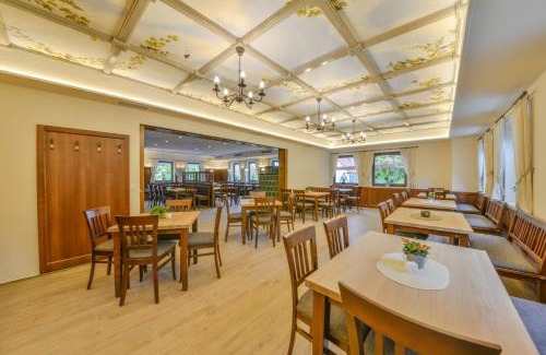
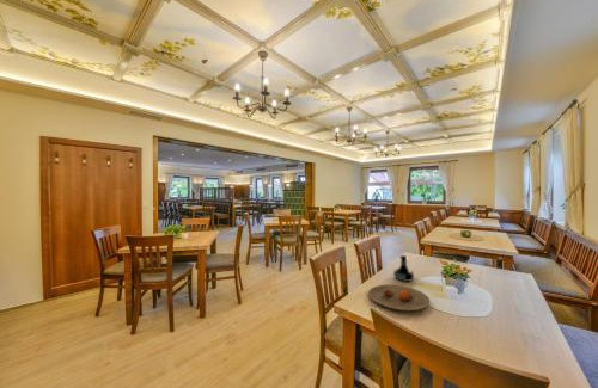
+ tequila bottle [392,254,415,283]
+ plate [367,283,431,312]
